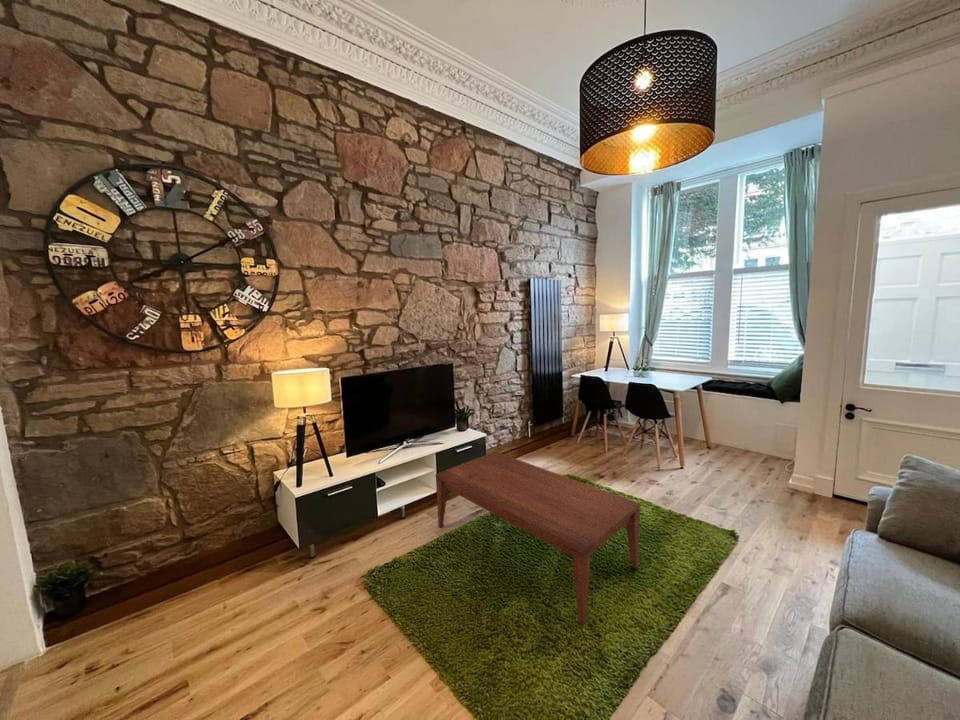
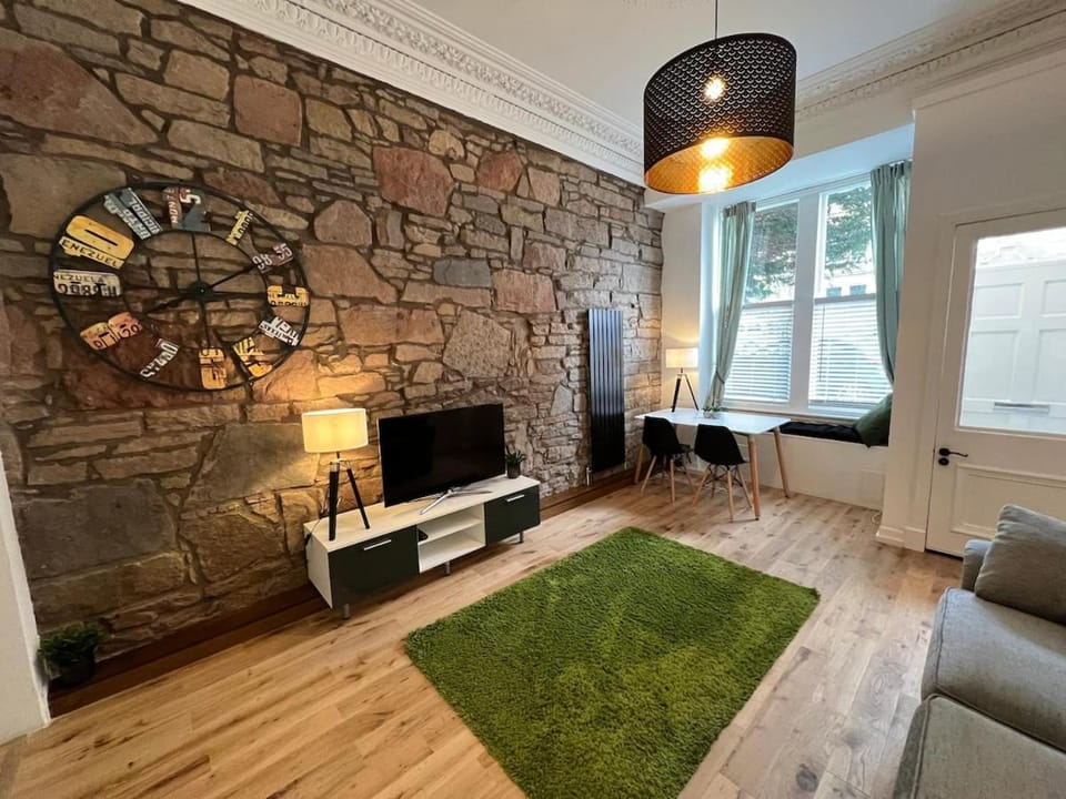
- coffee table [435,450,642,626]
